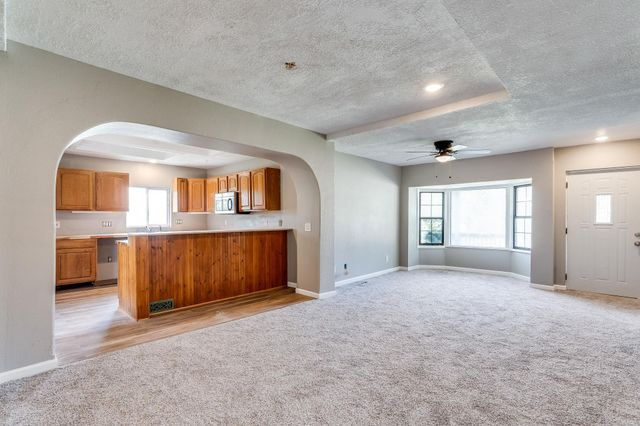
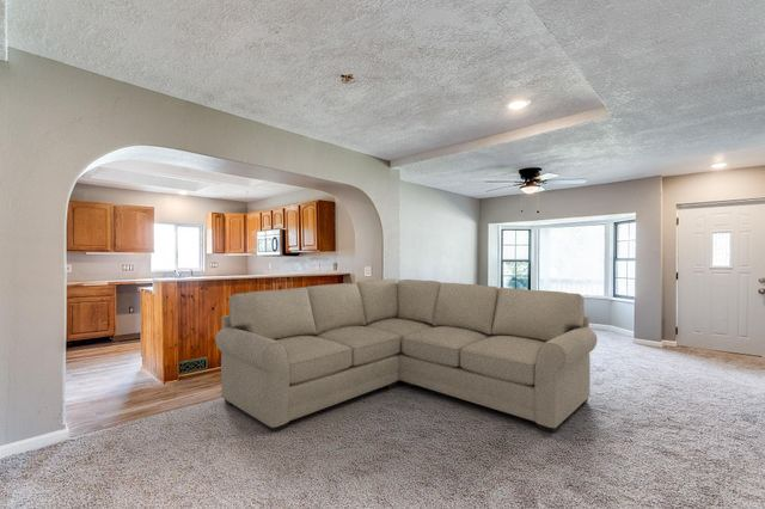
+ sofa [214,277,599,434]
